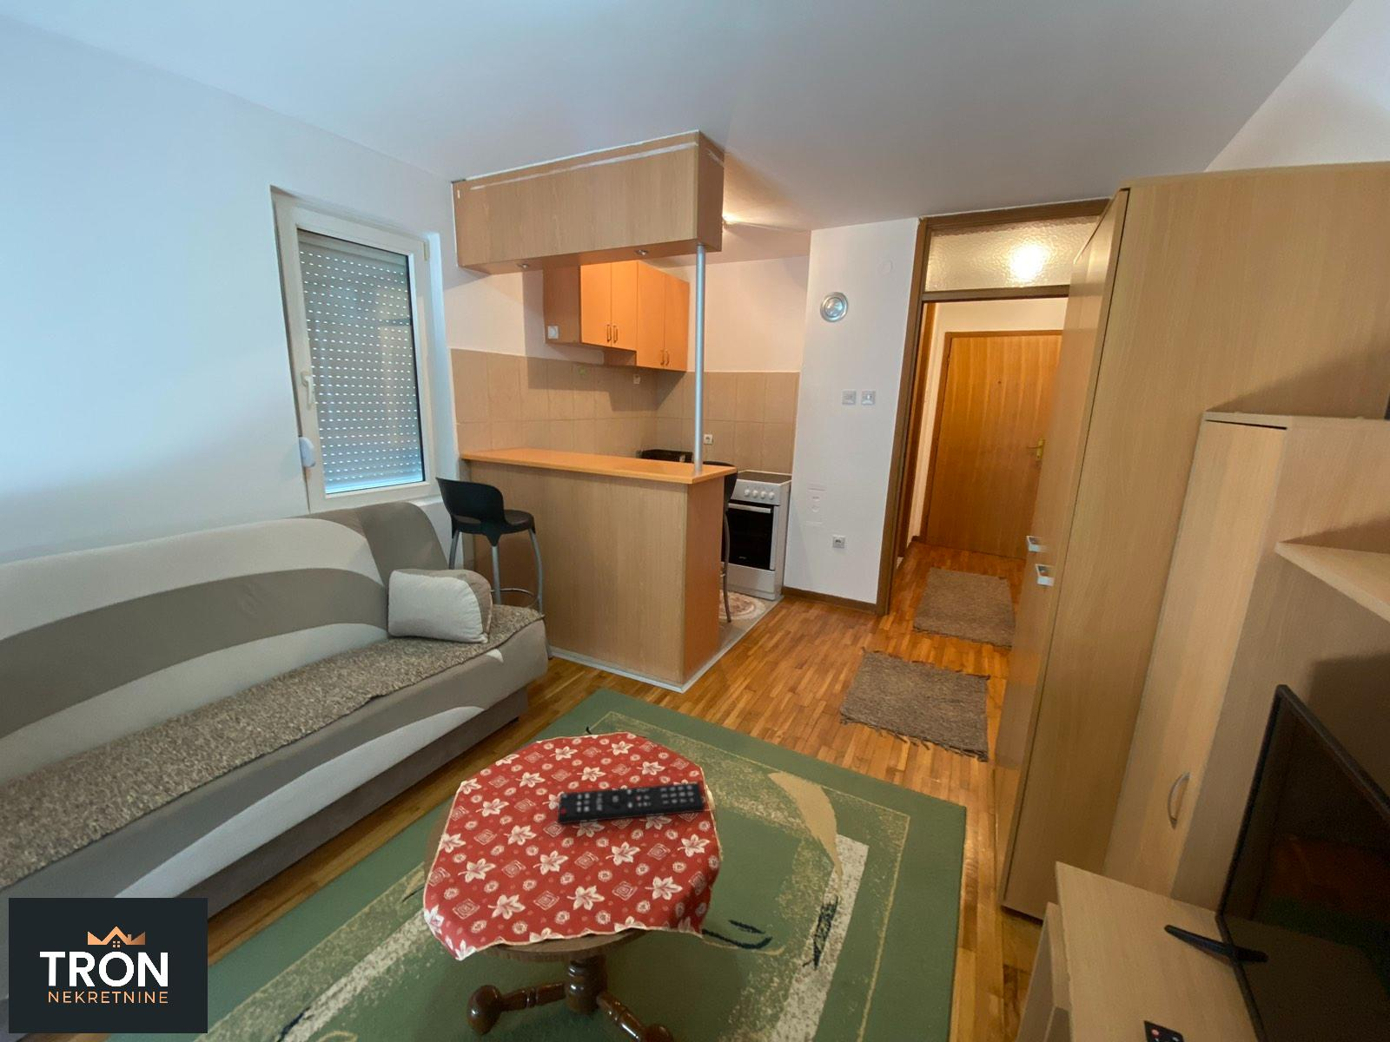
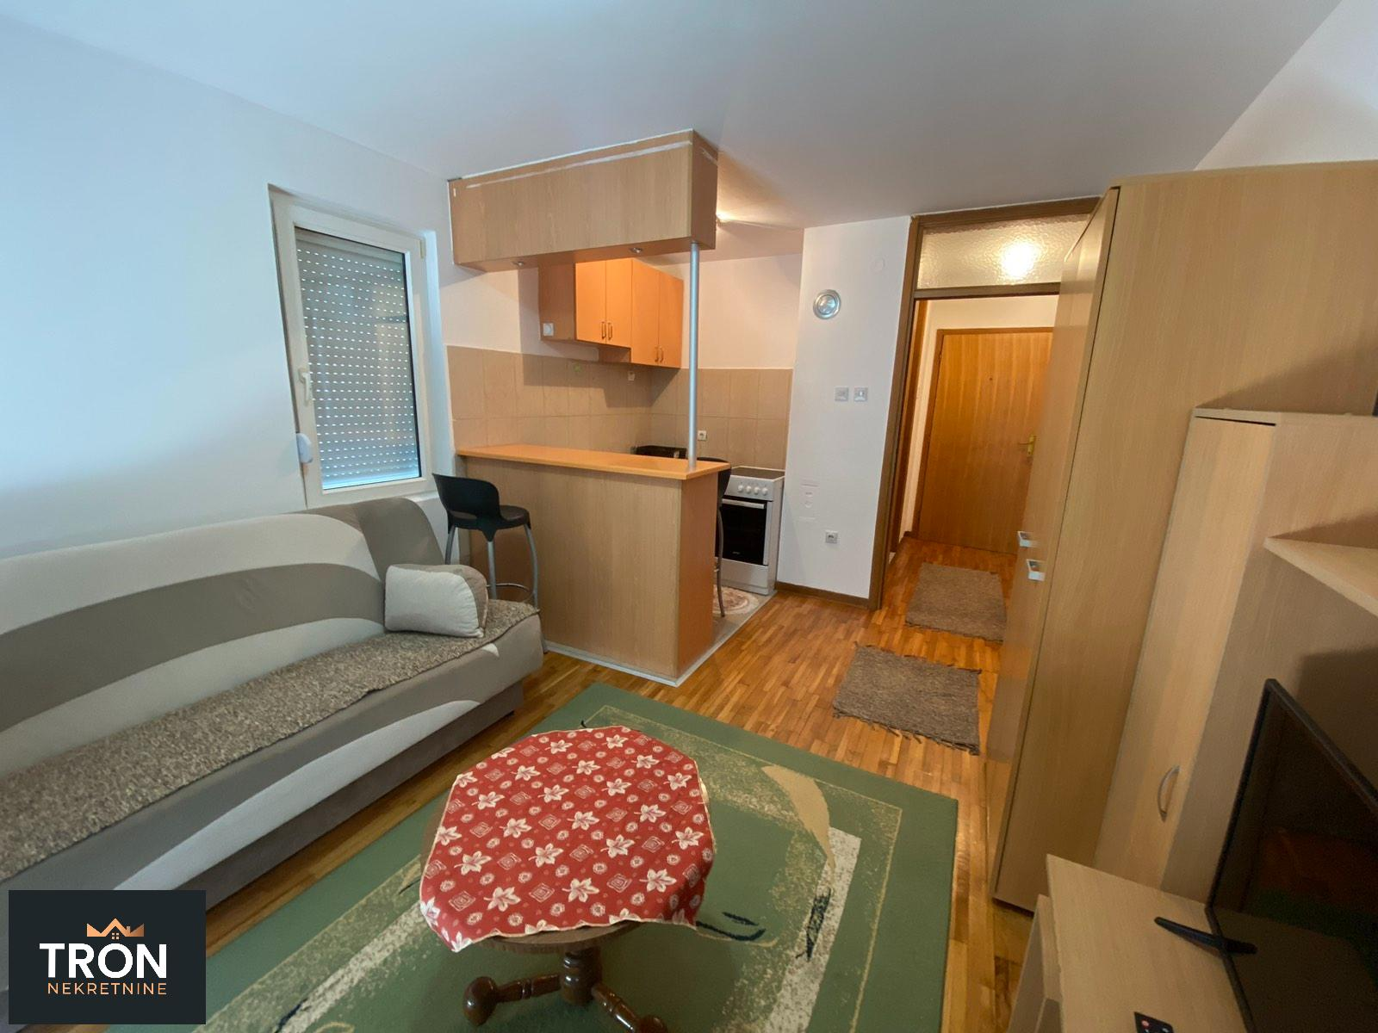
- remote control [557,782,706,825]
